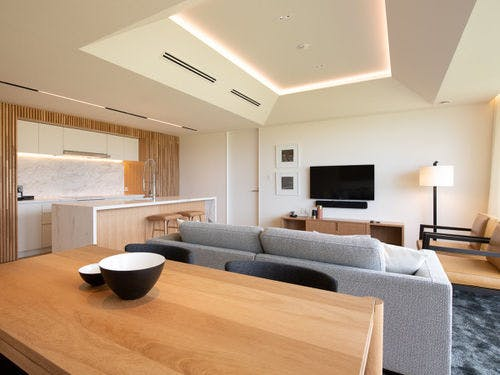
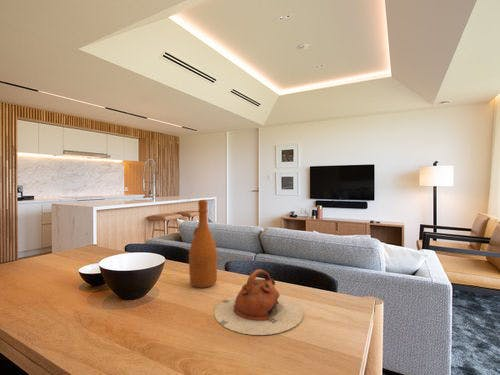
+ wine bottle [188,199,218,289]
+ teapot [213,268,304,336]
